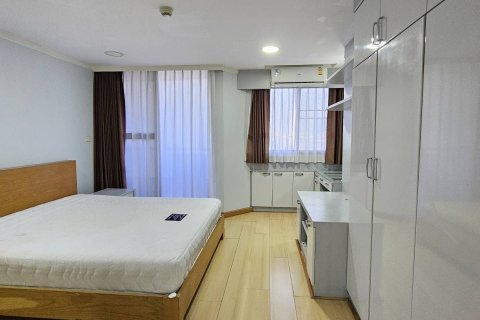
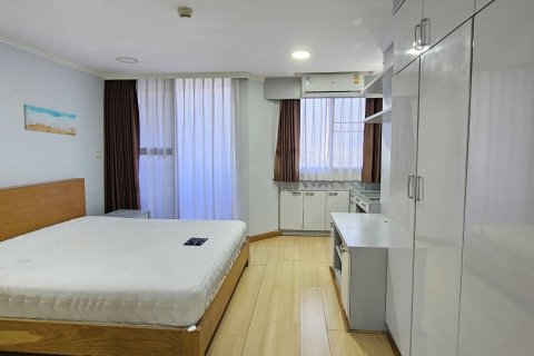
+ wall art [22,103,77,137]
